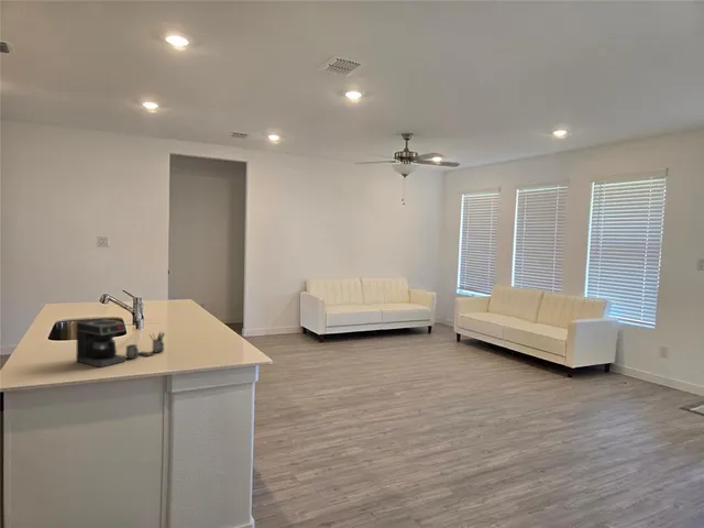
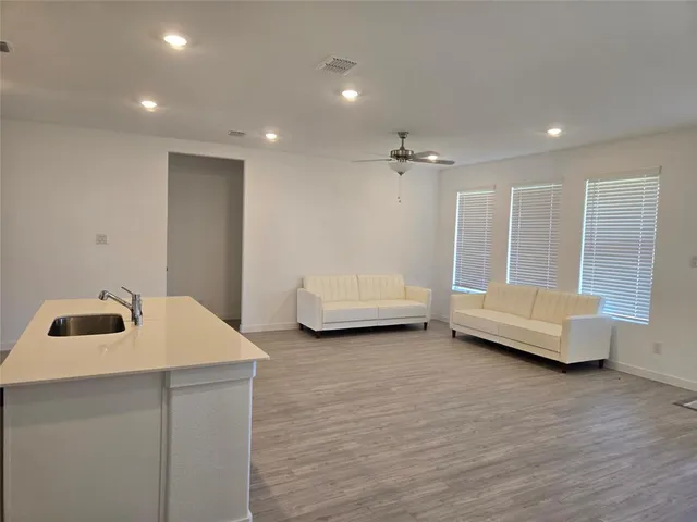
- coffee maker [75,318,166,369]
